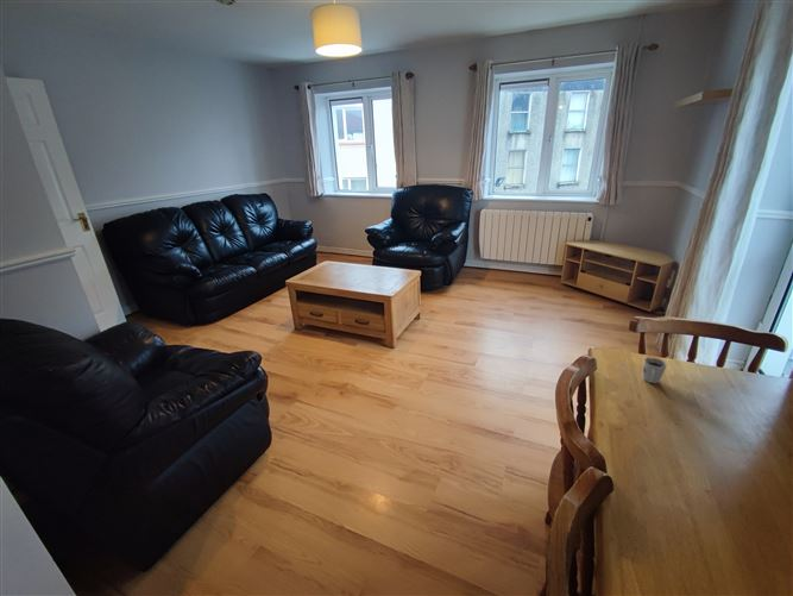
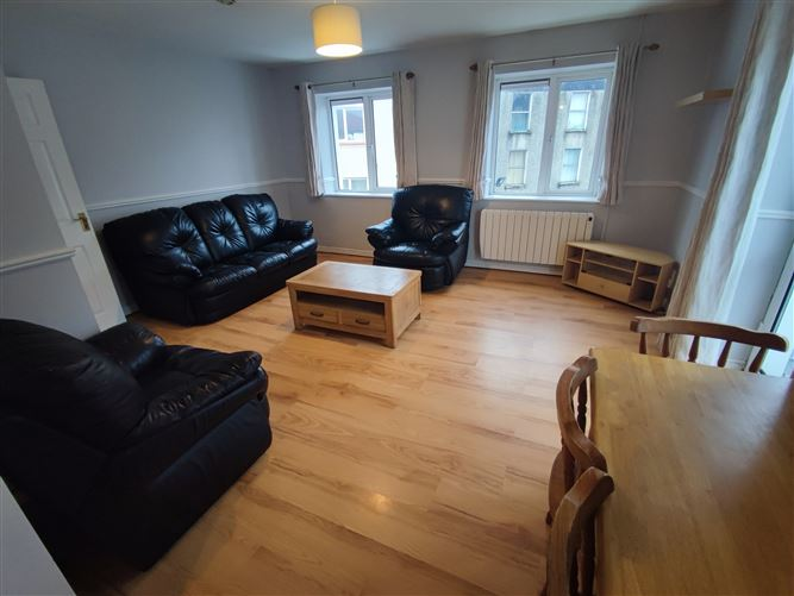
- cup [642,357,668,384]
